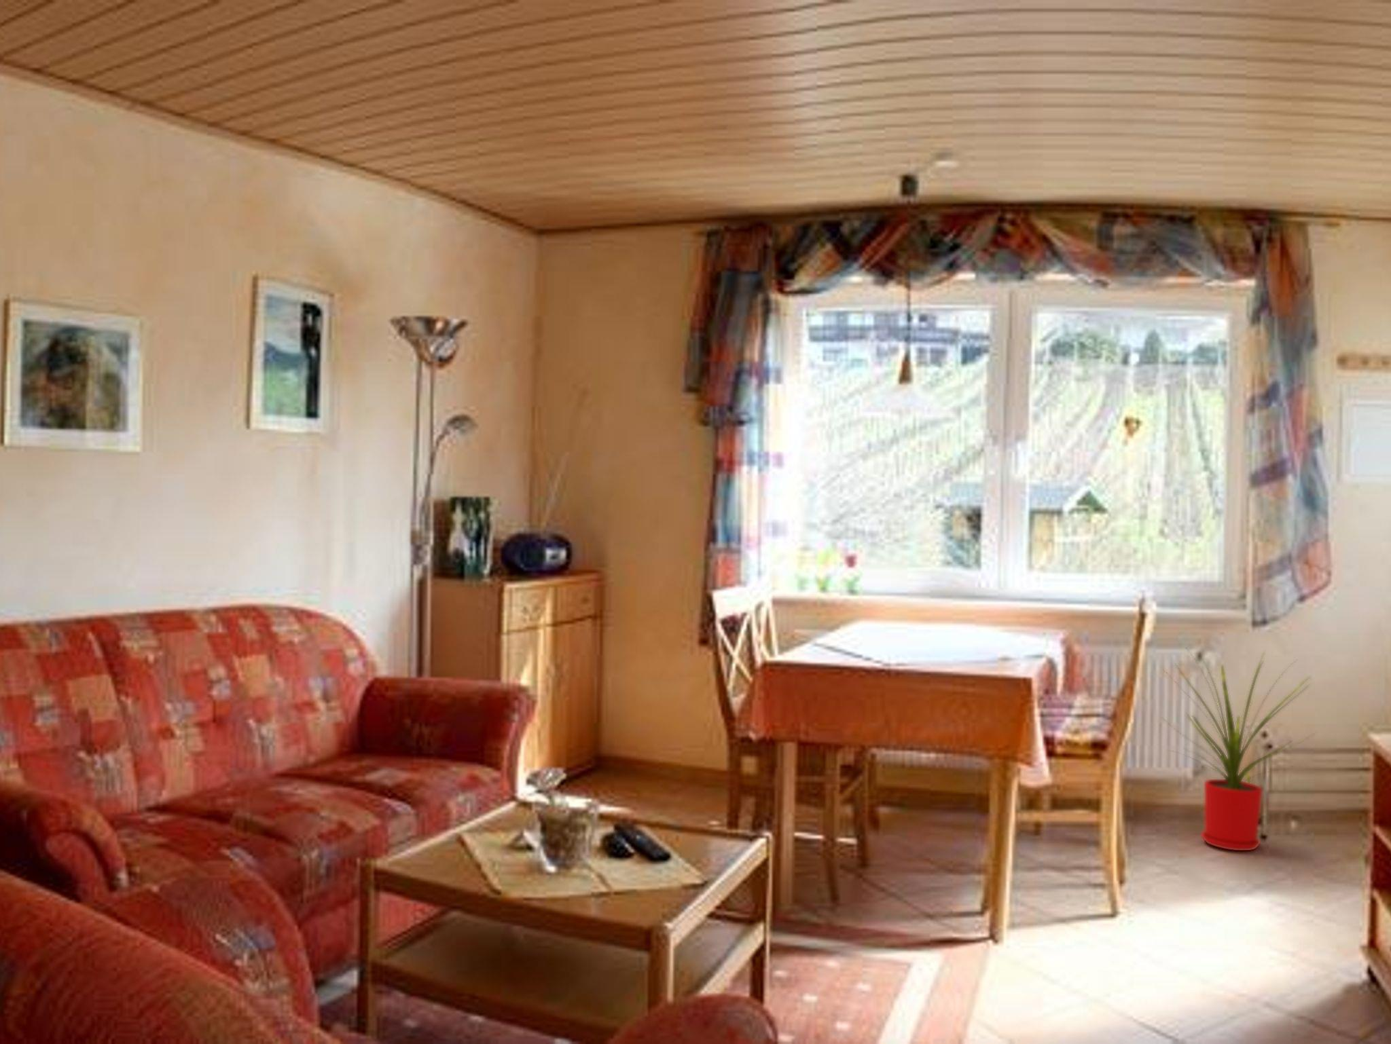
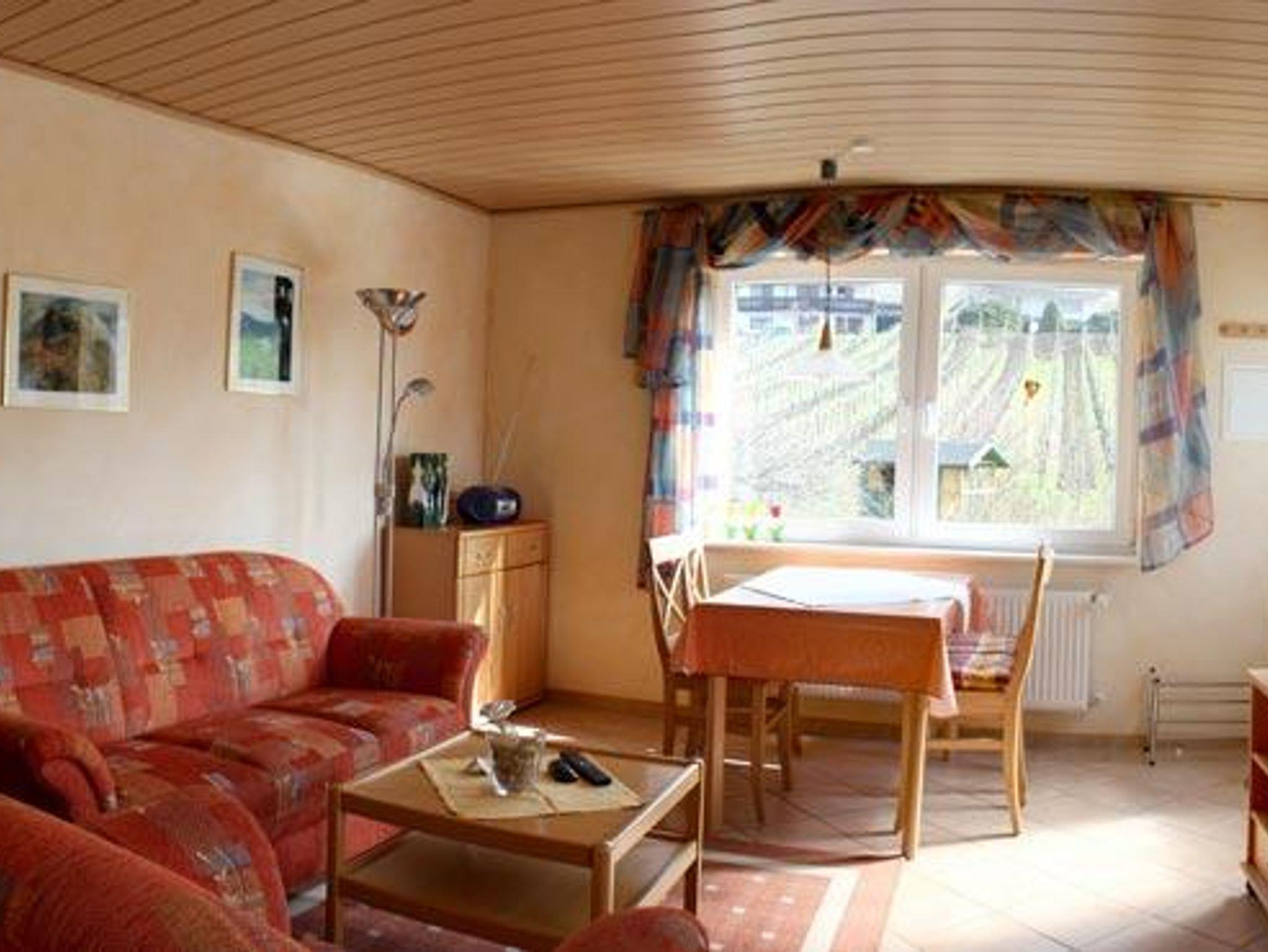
- house plant [1161,648,1319,851]
